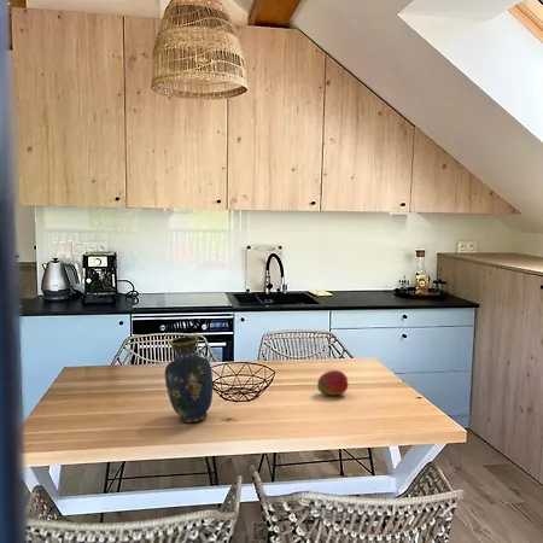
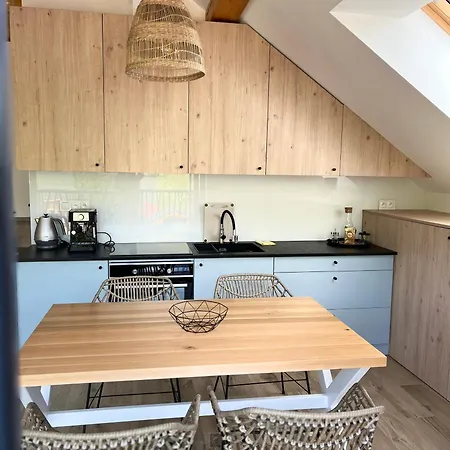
- vase [164,335,214,424]
- fruit [316,369,349,397]
